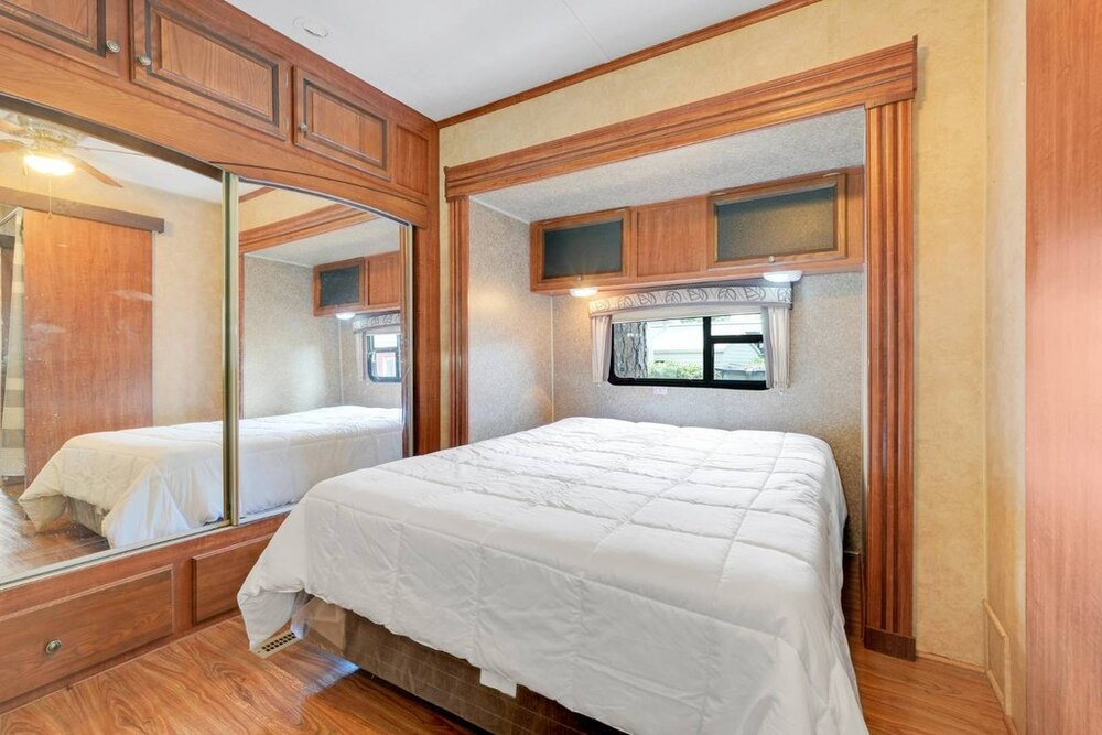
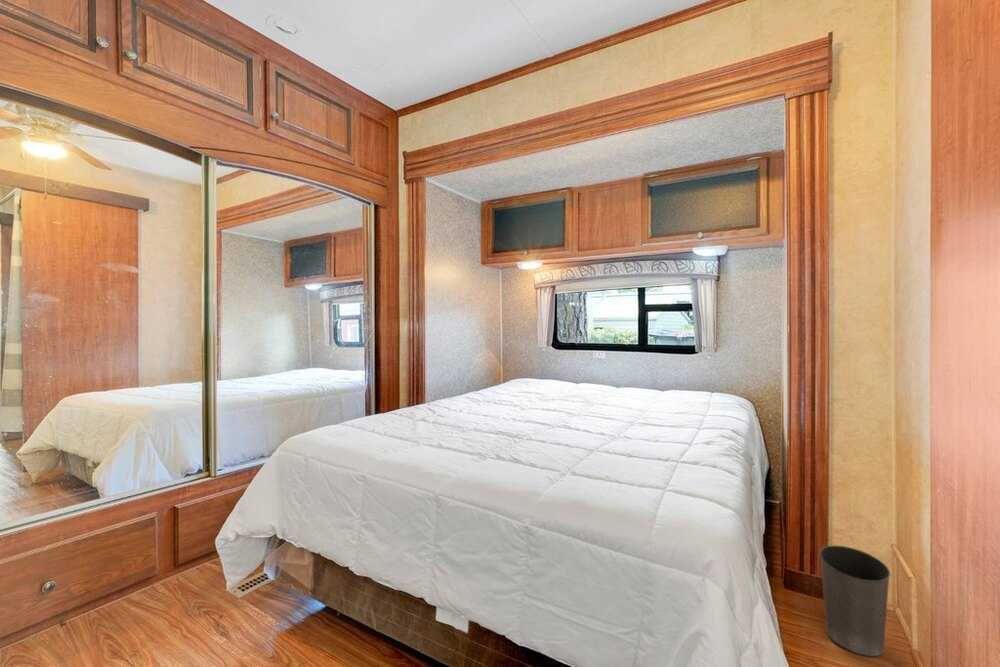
+ waste basket [819,545,891,657]
